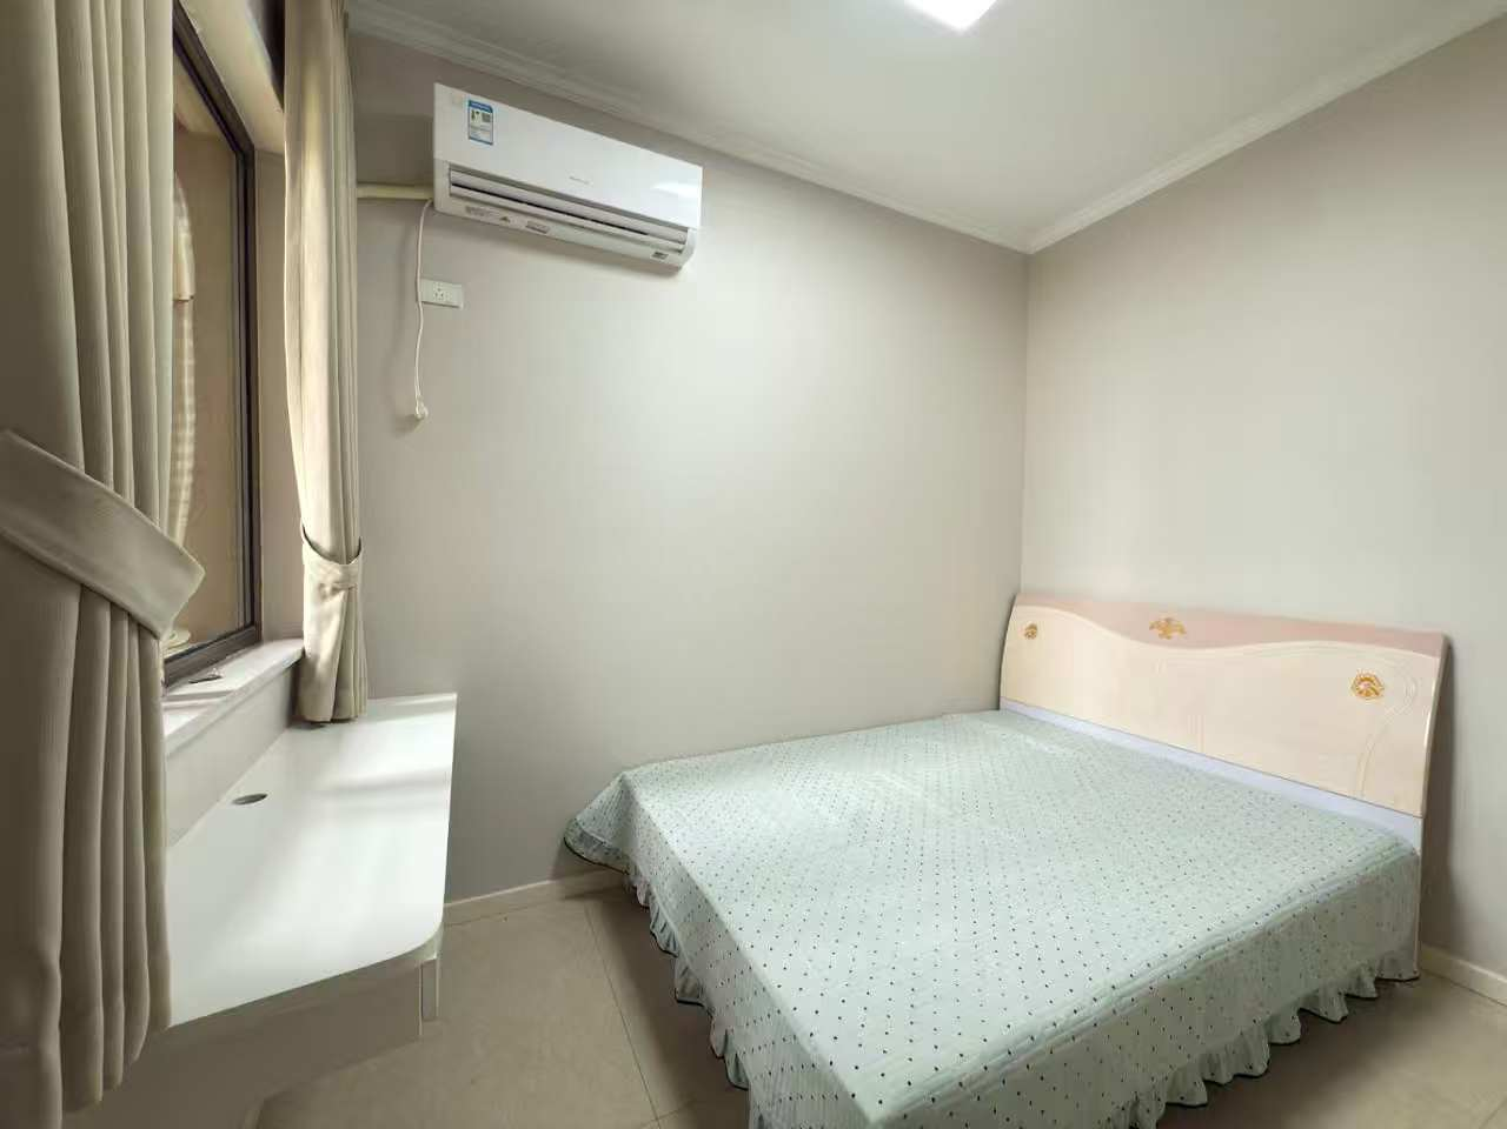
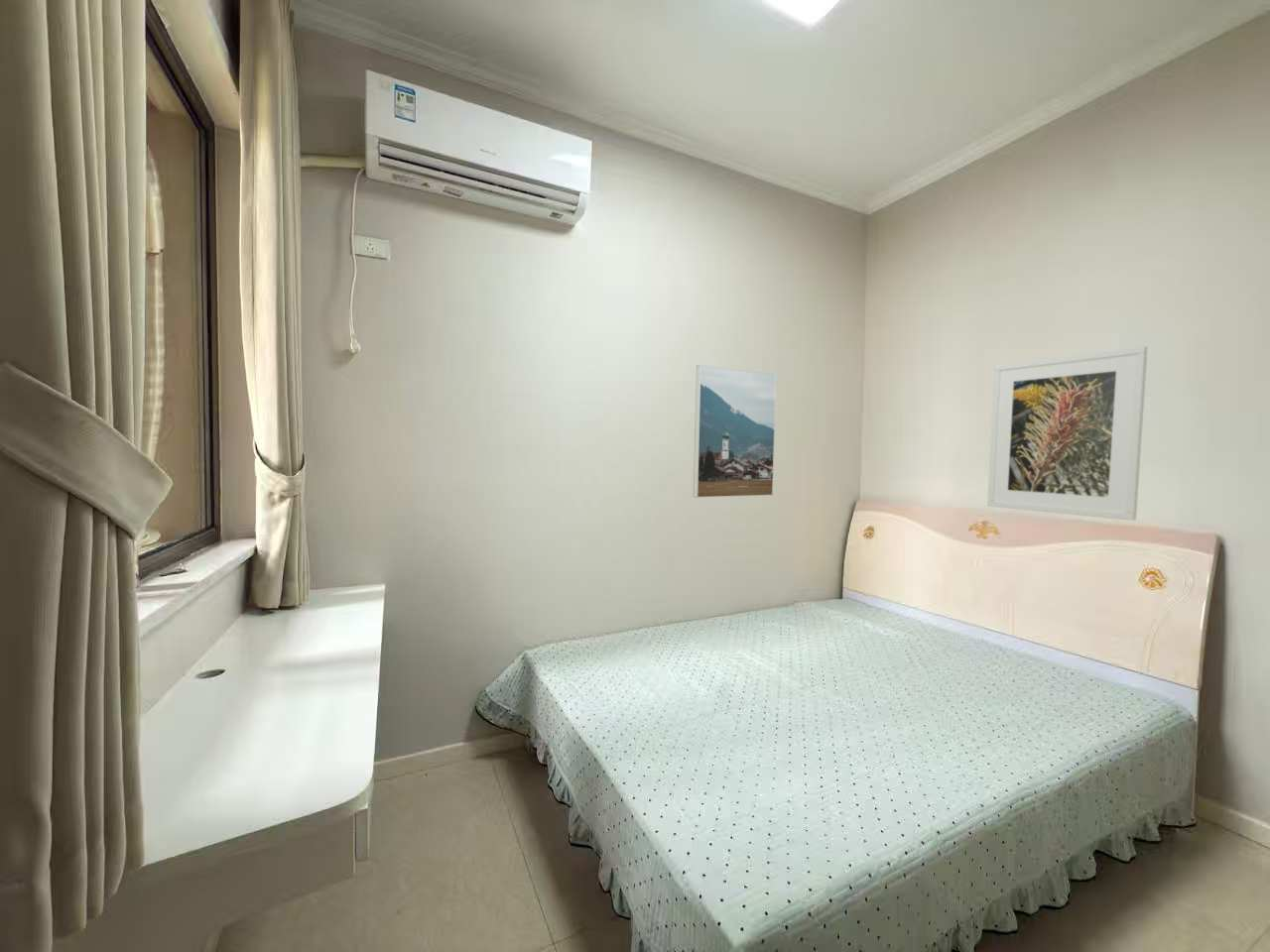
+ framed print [693,364,778,499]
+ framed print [986,345,1149,522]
